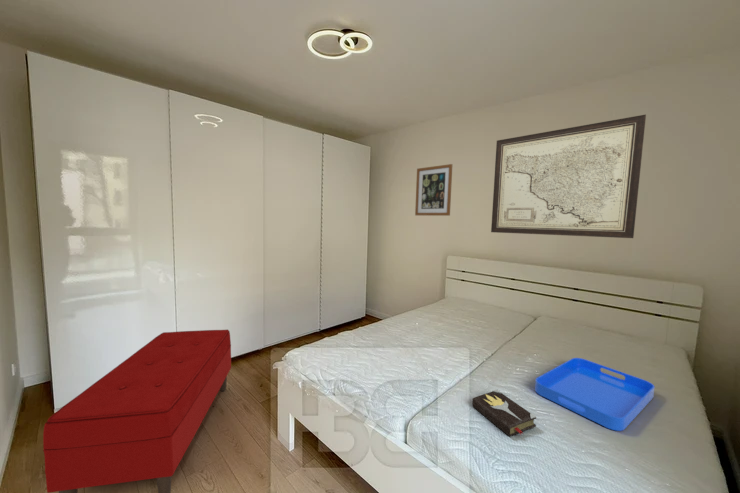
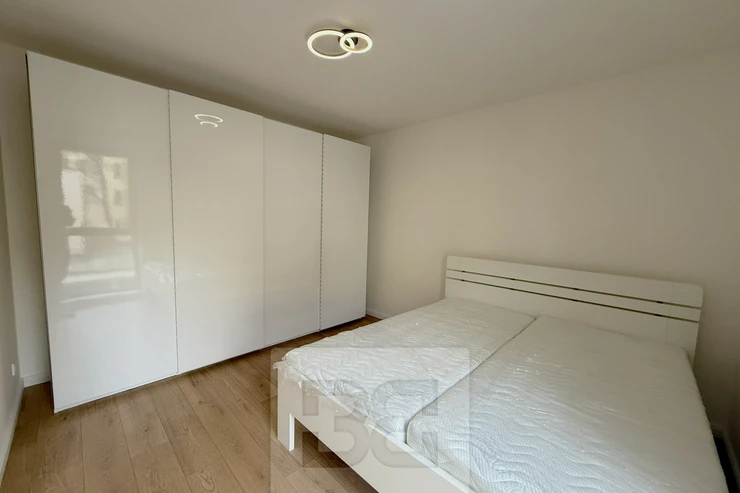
- wall art [490,114,647,239]
- hardback book [471,389,537,437]
- bench [42,329,232,493]
- wall art [414,163,453,217]
- serving tray [534,357,656,432]
